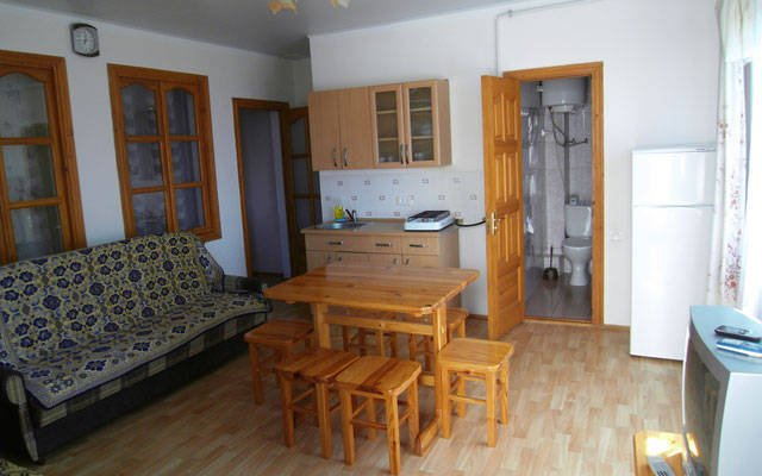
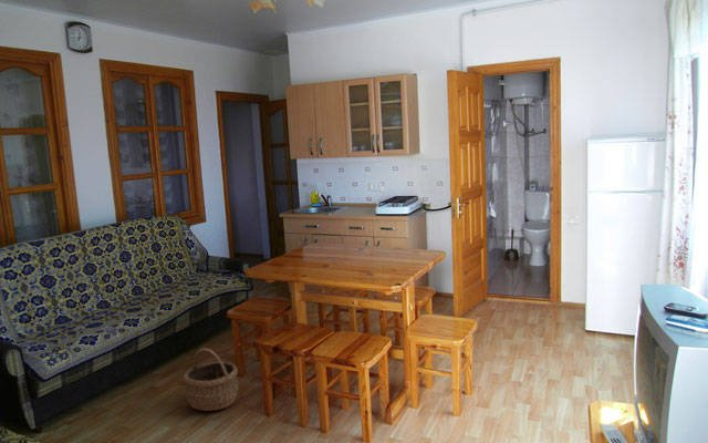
+ wicker basket [183,348,239,412]
